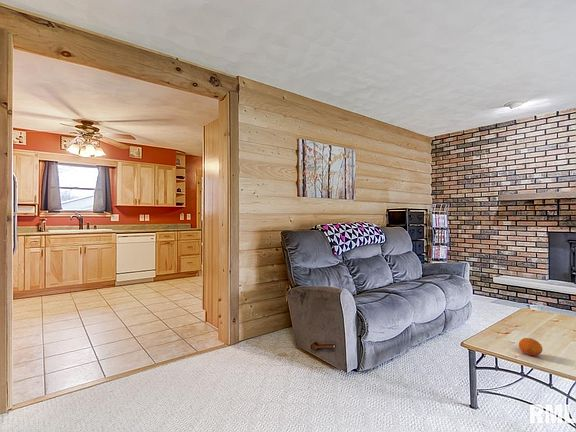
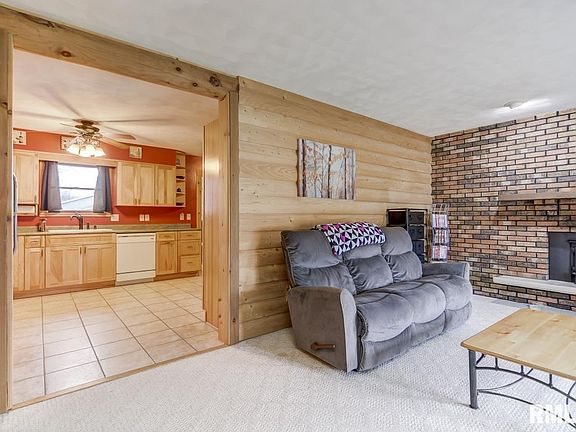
- fruit [518,337,543,357]
